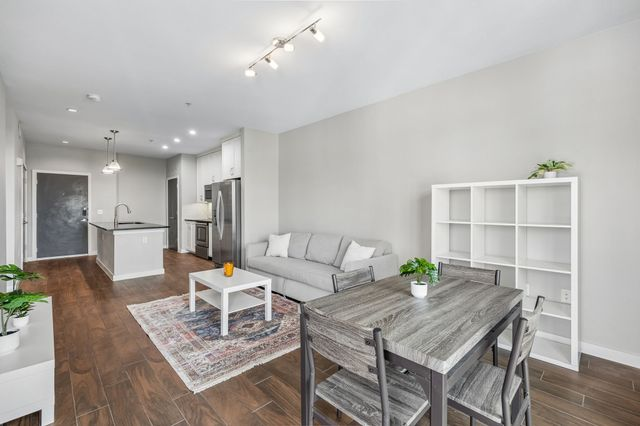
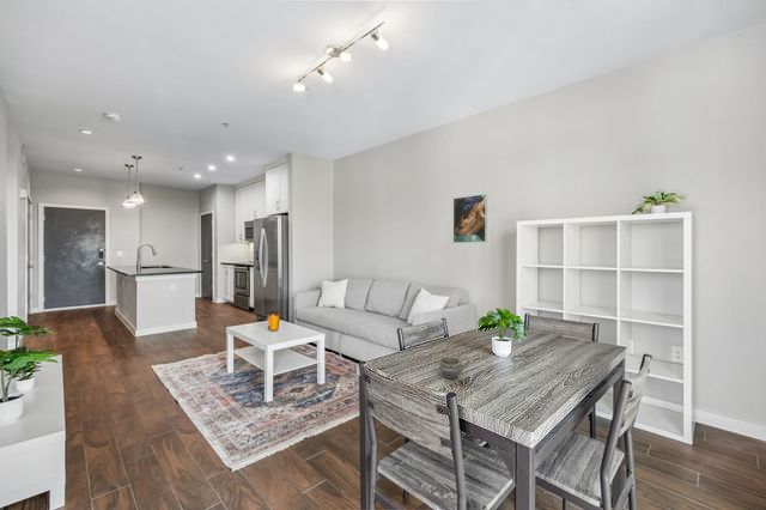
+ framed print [452,193,488,244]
+ cup [438,353,472,381]
